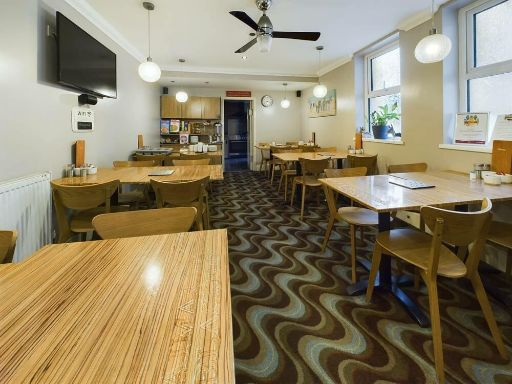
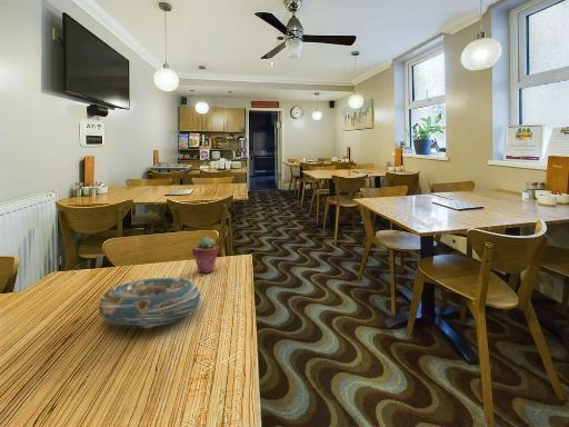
+ decorative bowl [97,276,203,329]
+ potted succulent [191,236,220,274]
